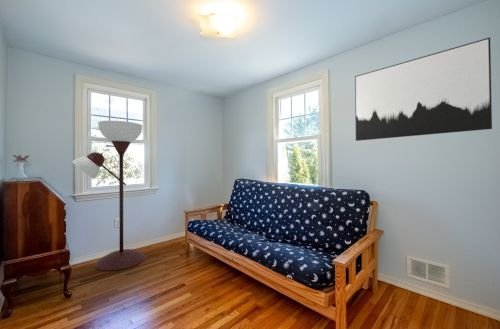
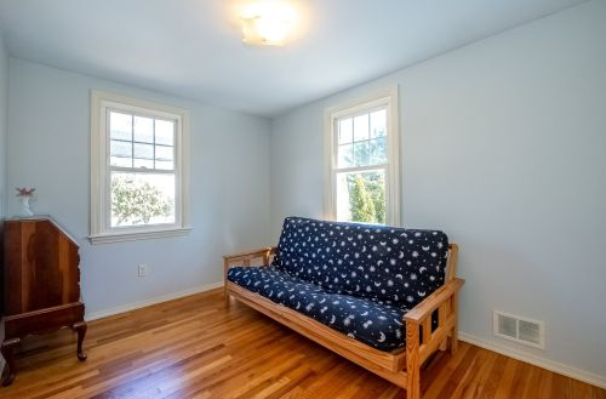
- wall art [354,36,493,142]
- floor lamp [71,120,147,271]
